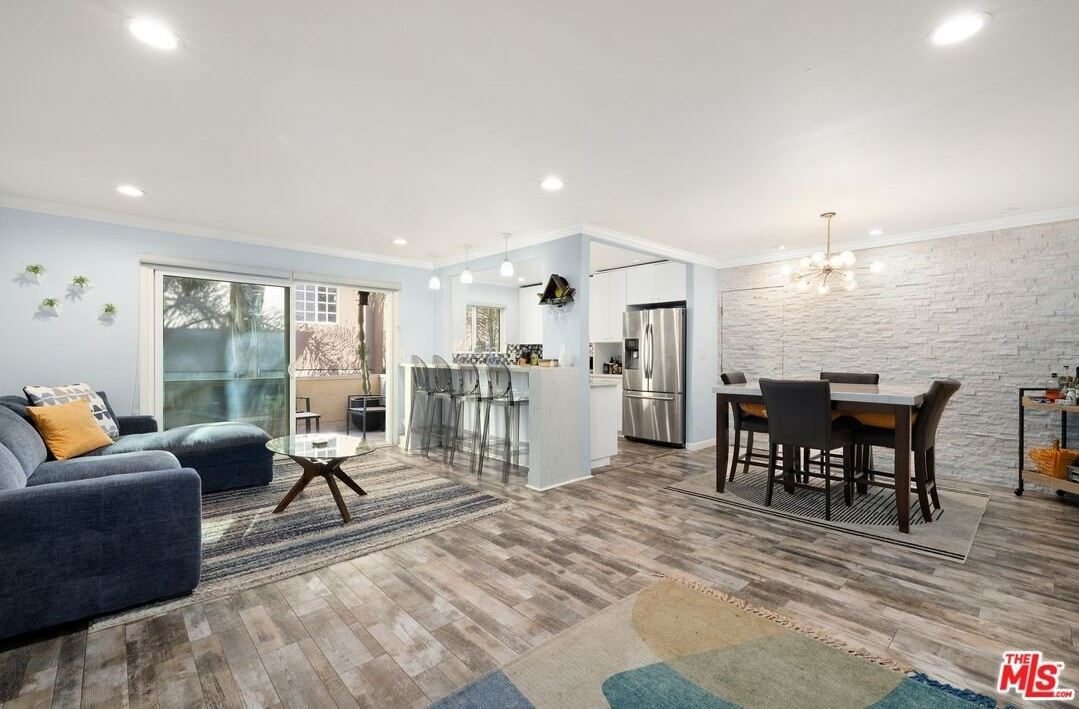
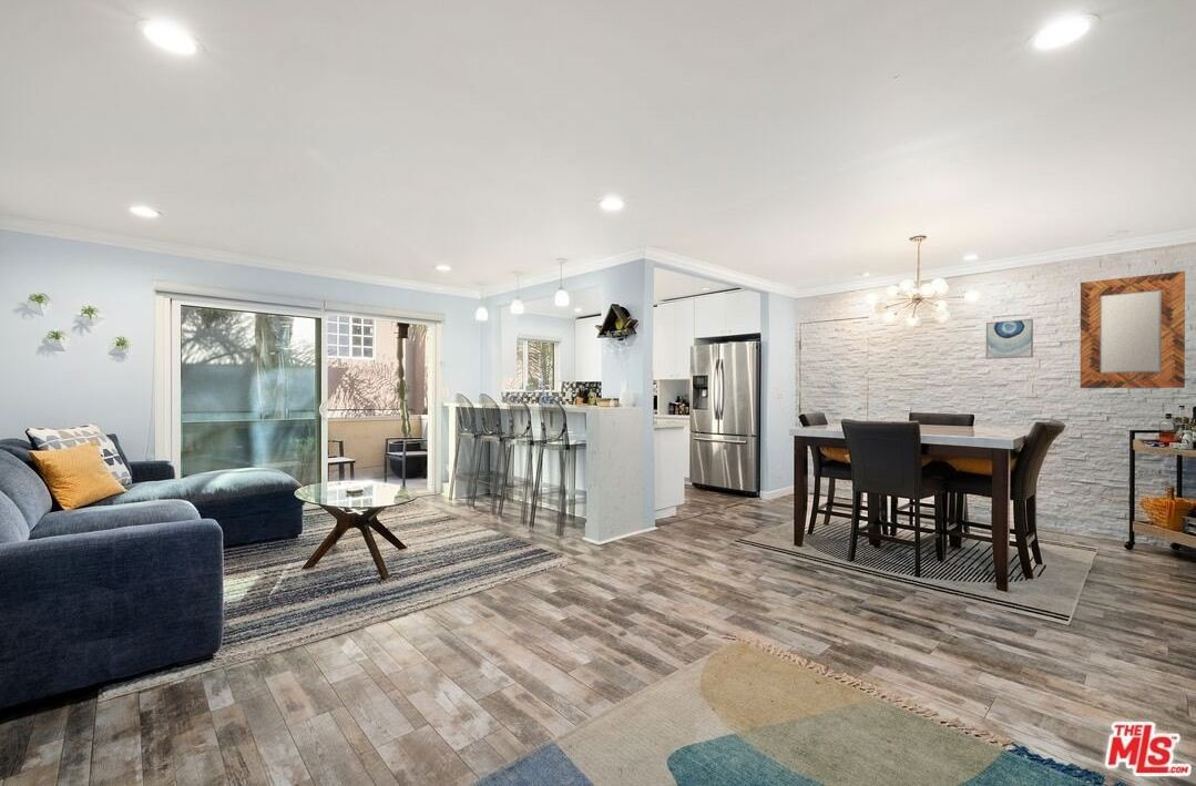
+ wall art [985,318,1034,360]
+ home mirror [1080,270,1186,389]
